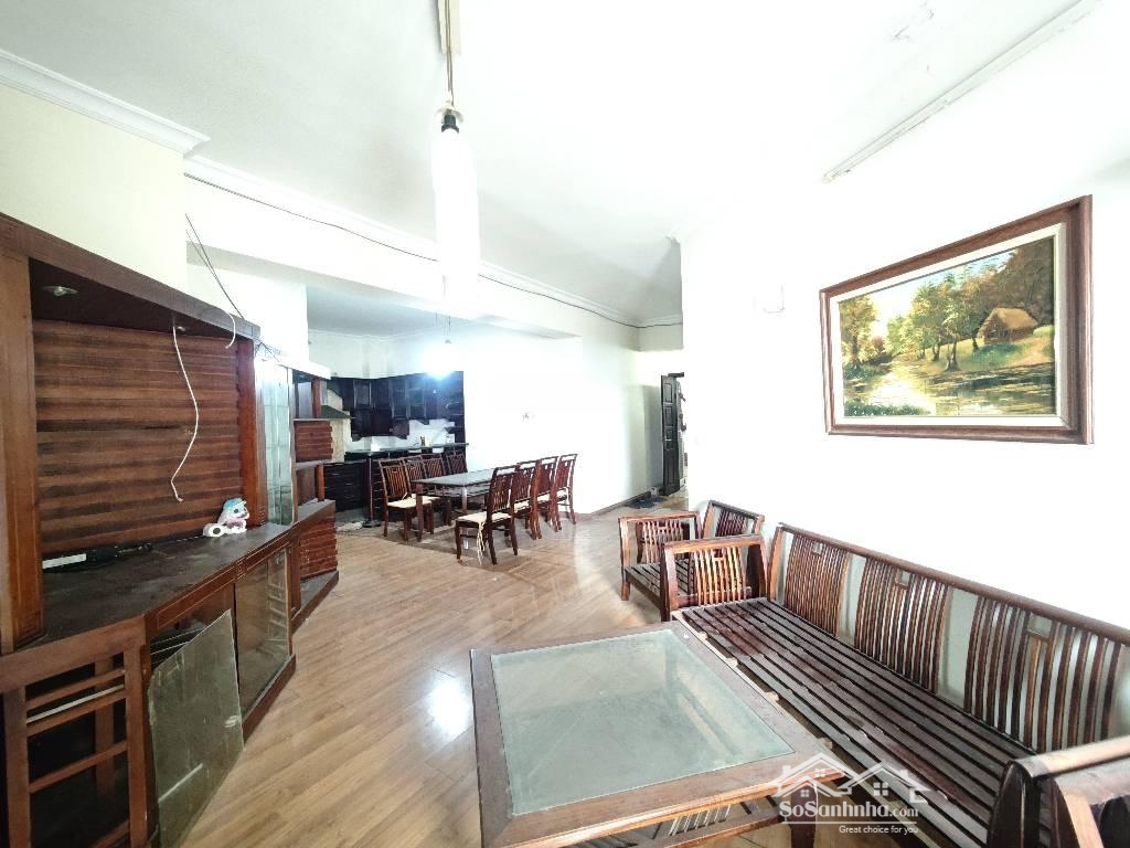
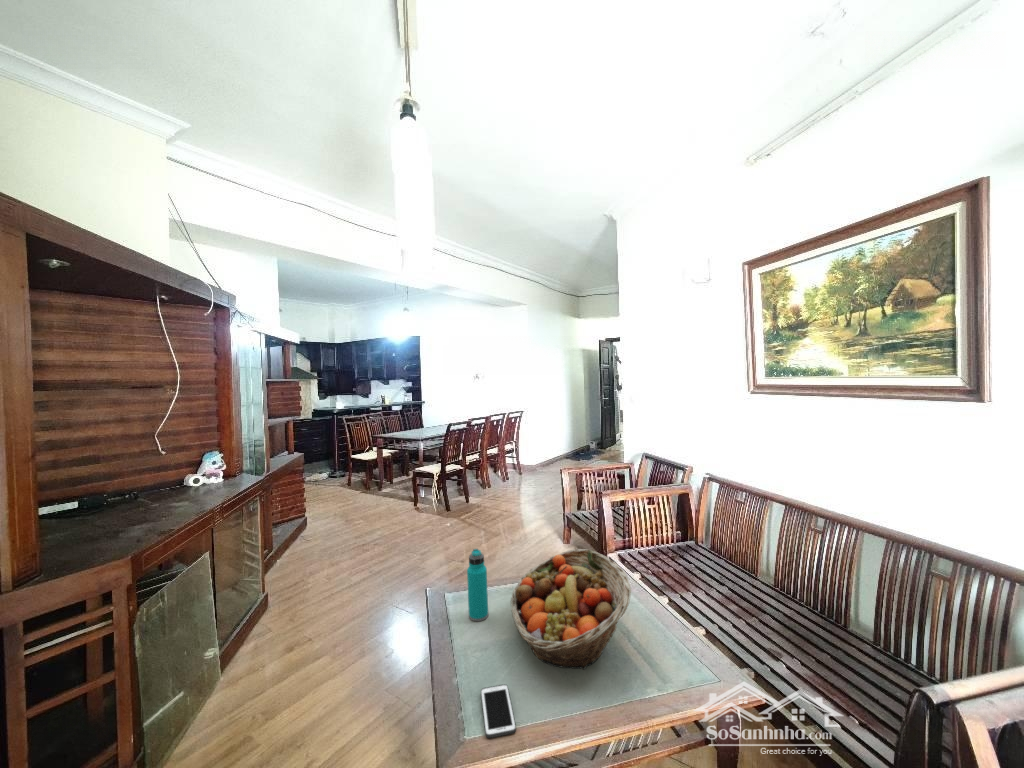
+ water bottle [466,548,489,622]
+ fruit basket [510,548,632,670]
+ cell phone [480,683,517,739]
